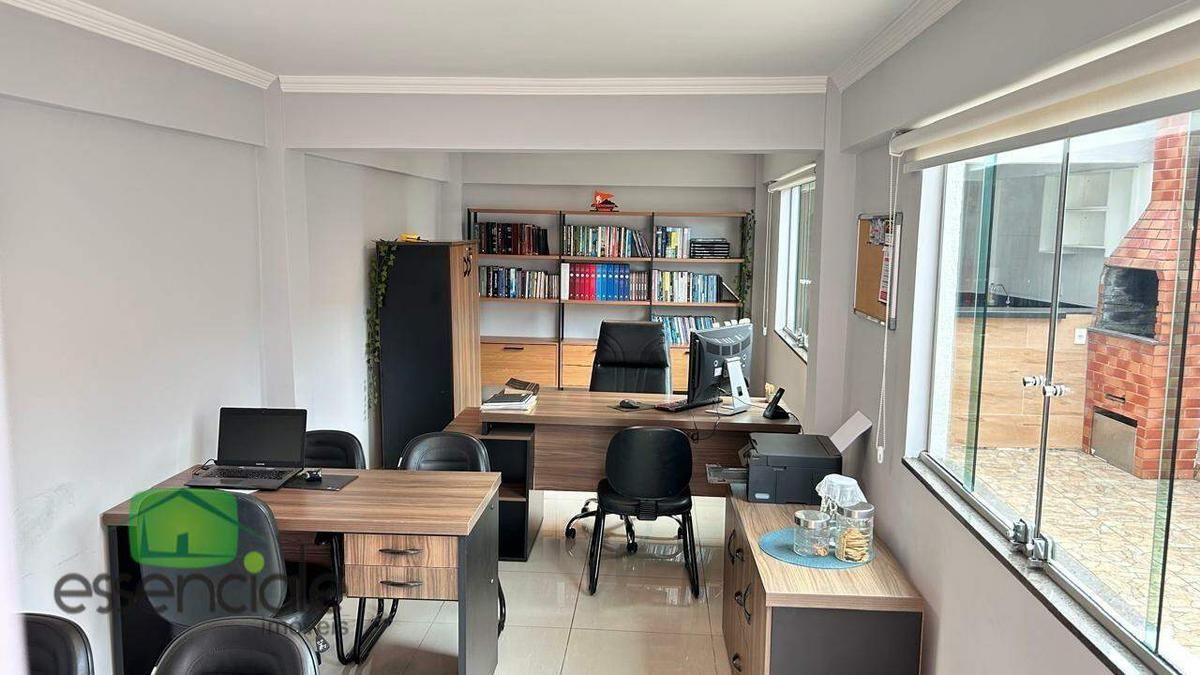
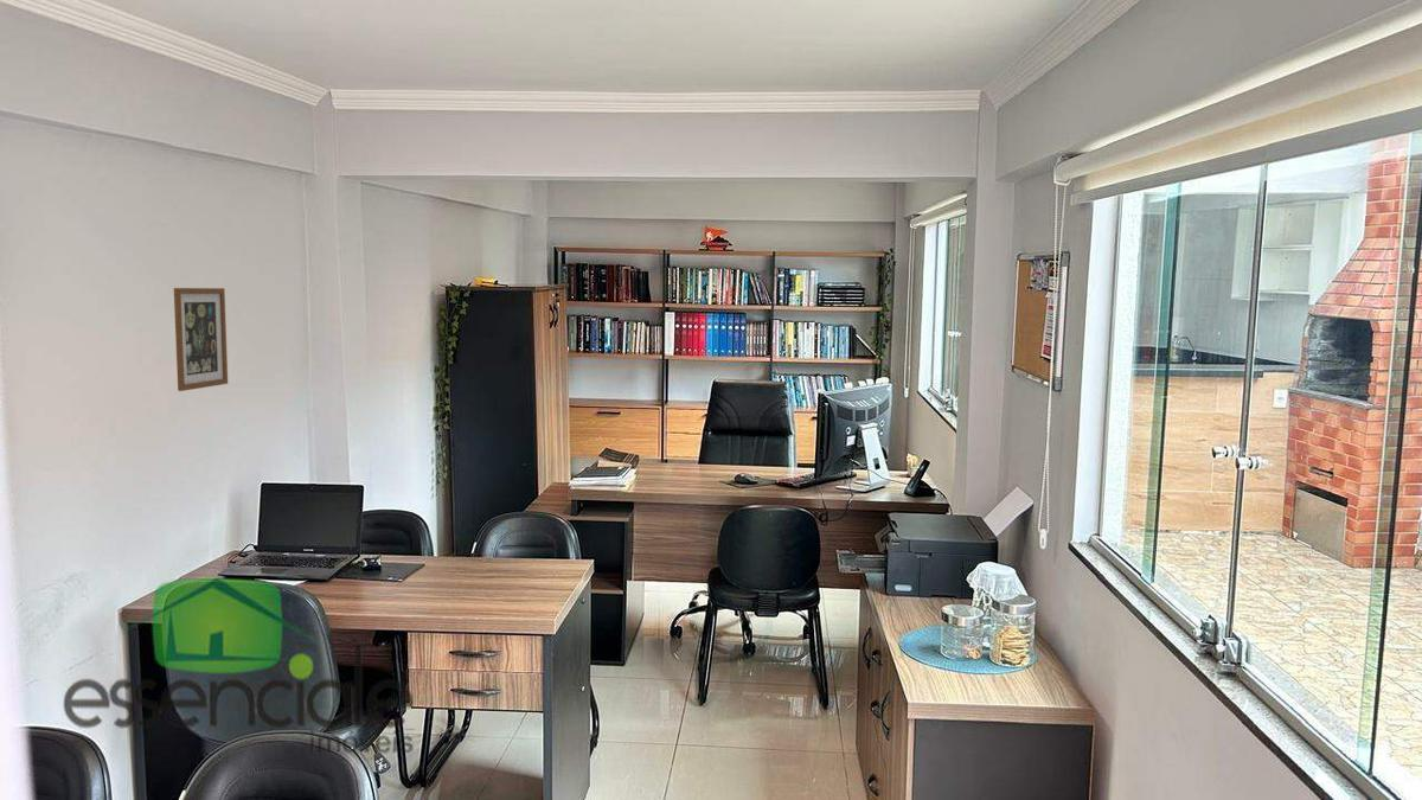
+ wall art [173,287,229,392]
